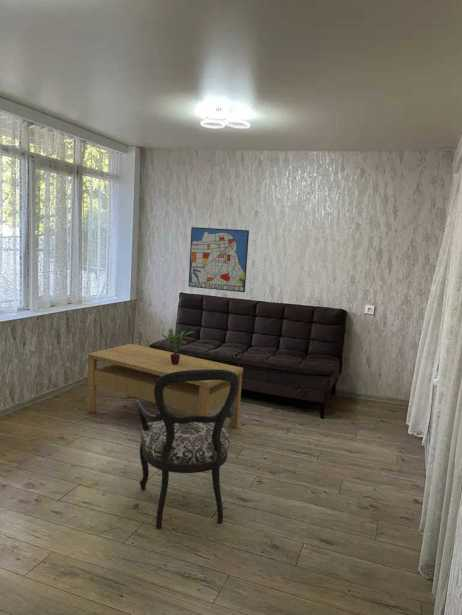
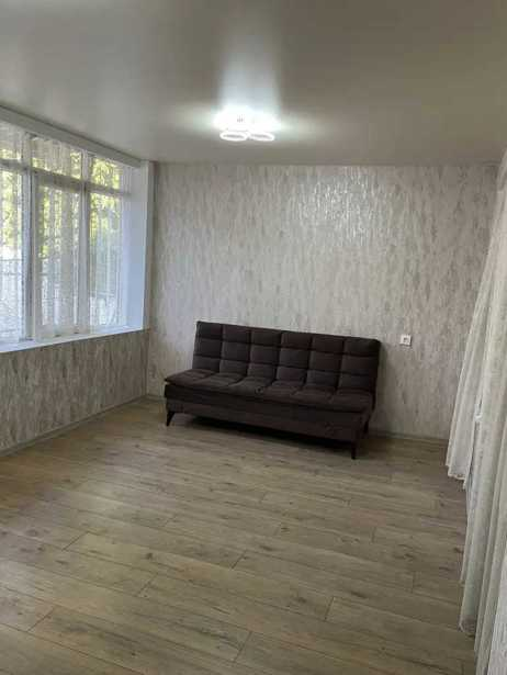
- potted plant [160,328,196,365]
- coffee table [86,343,244,429]
- armchair [135,369,239,530]
- wall art [188,226,250,293]
